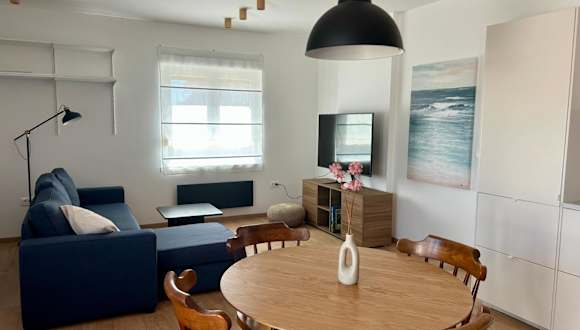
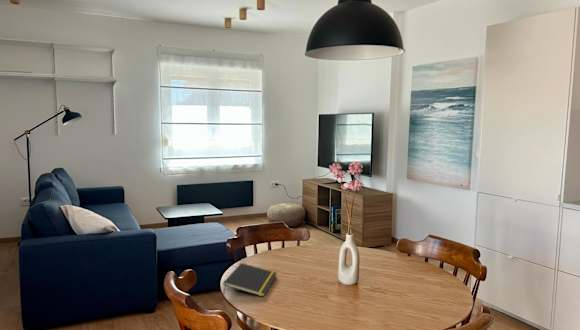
+ notepad [222,262,278,298]
